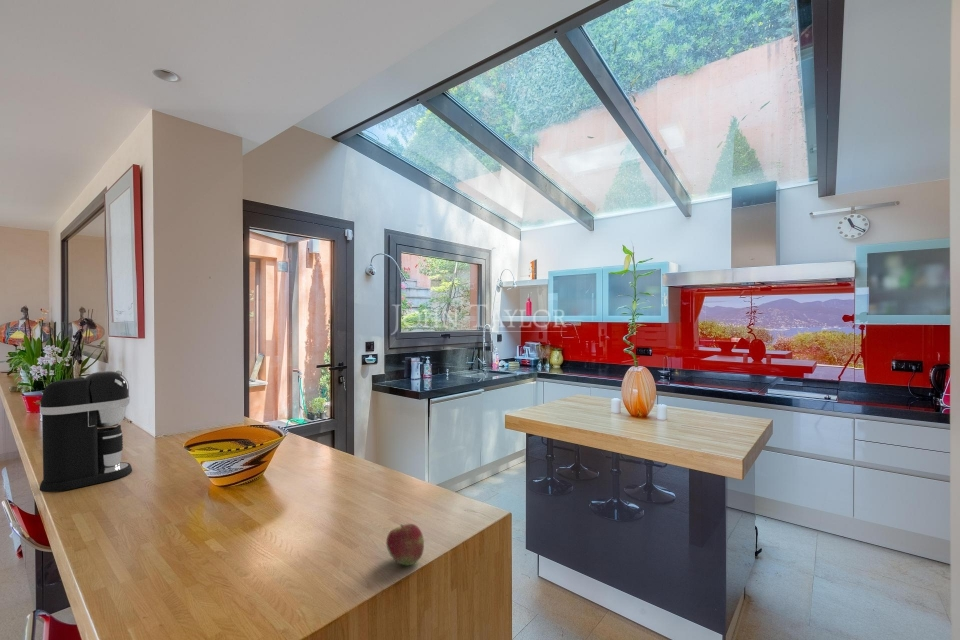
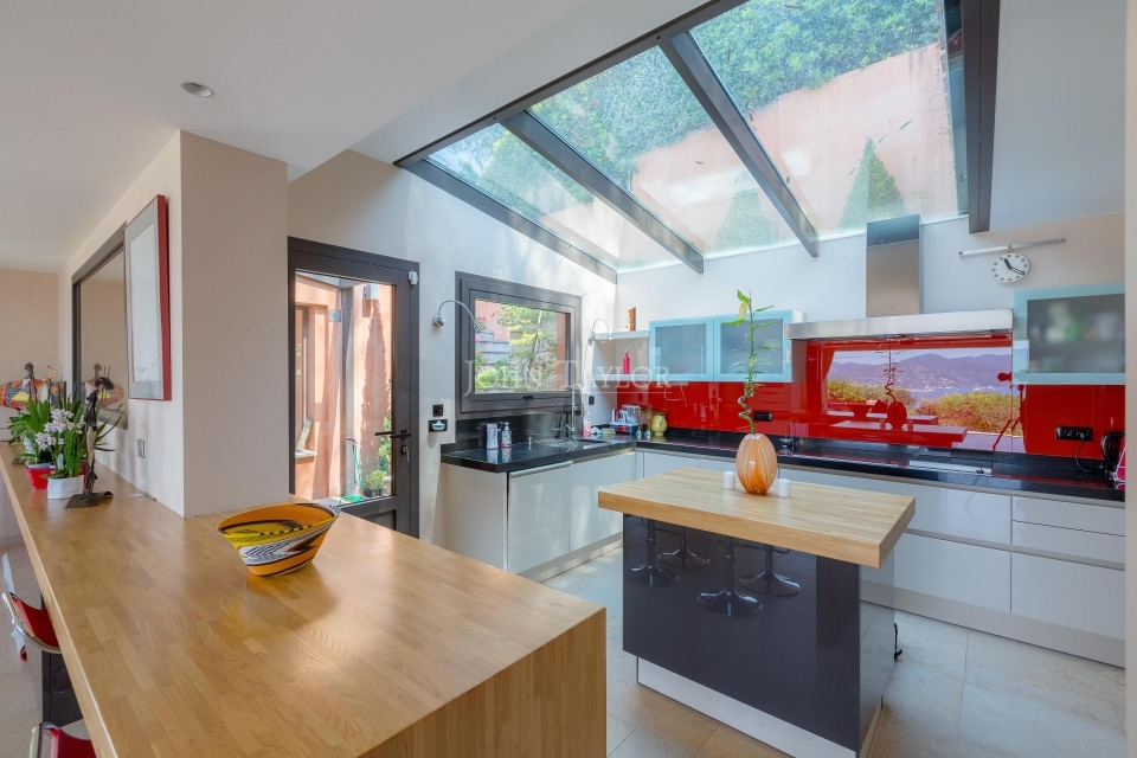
- fruit [385,523,425,566]
- coffee maker [38,370,133,493]
